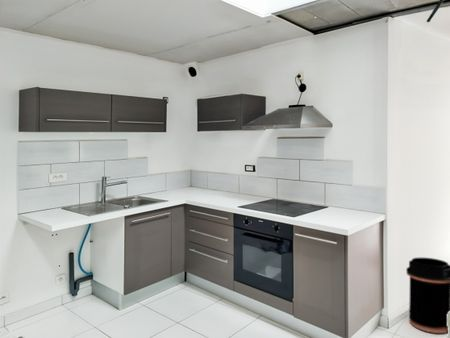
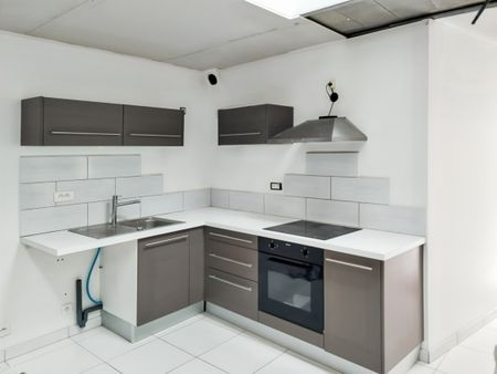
- trash can [405,257,450,334]
